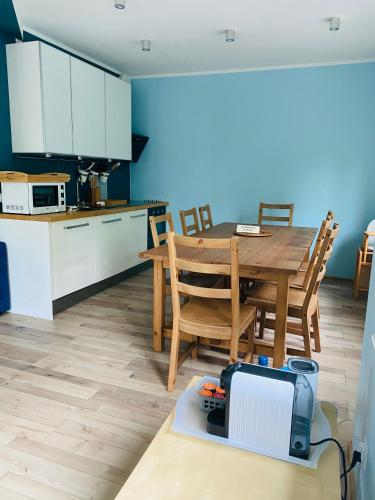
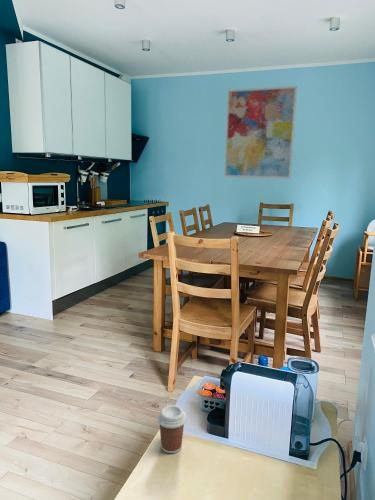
+ wall art [223,85,298,180]
+ coffee cup [156,404,188,454]
